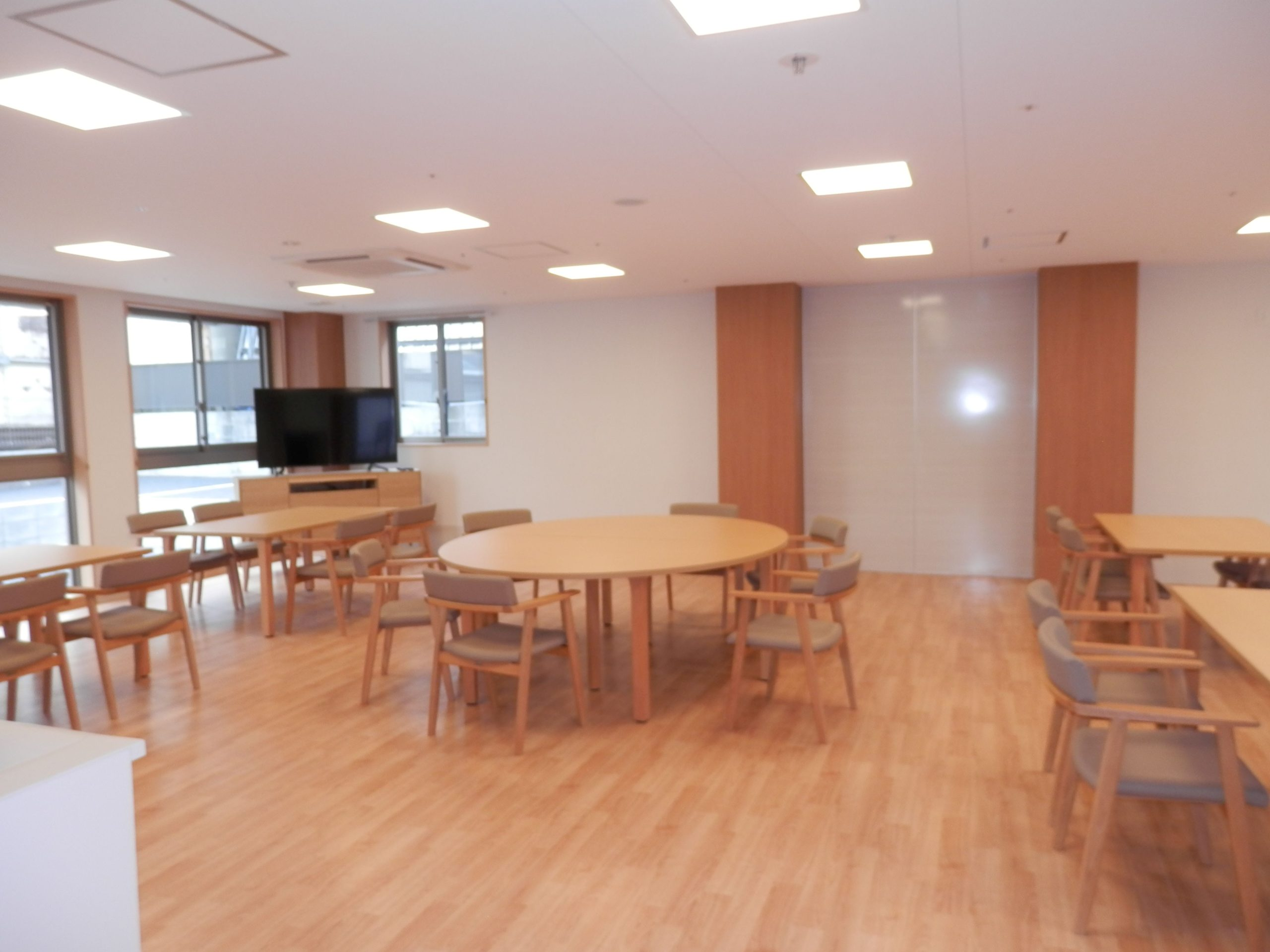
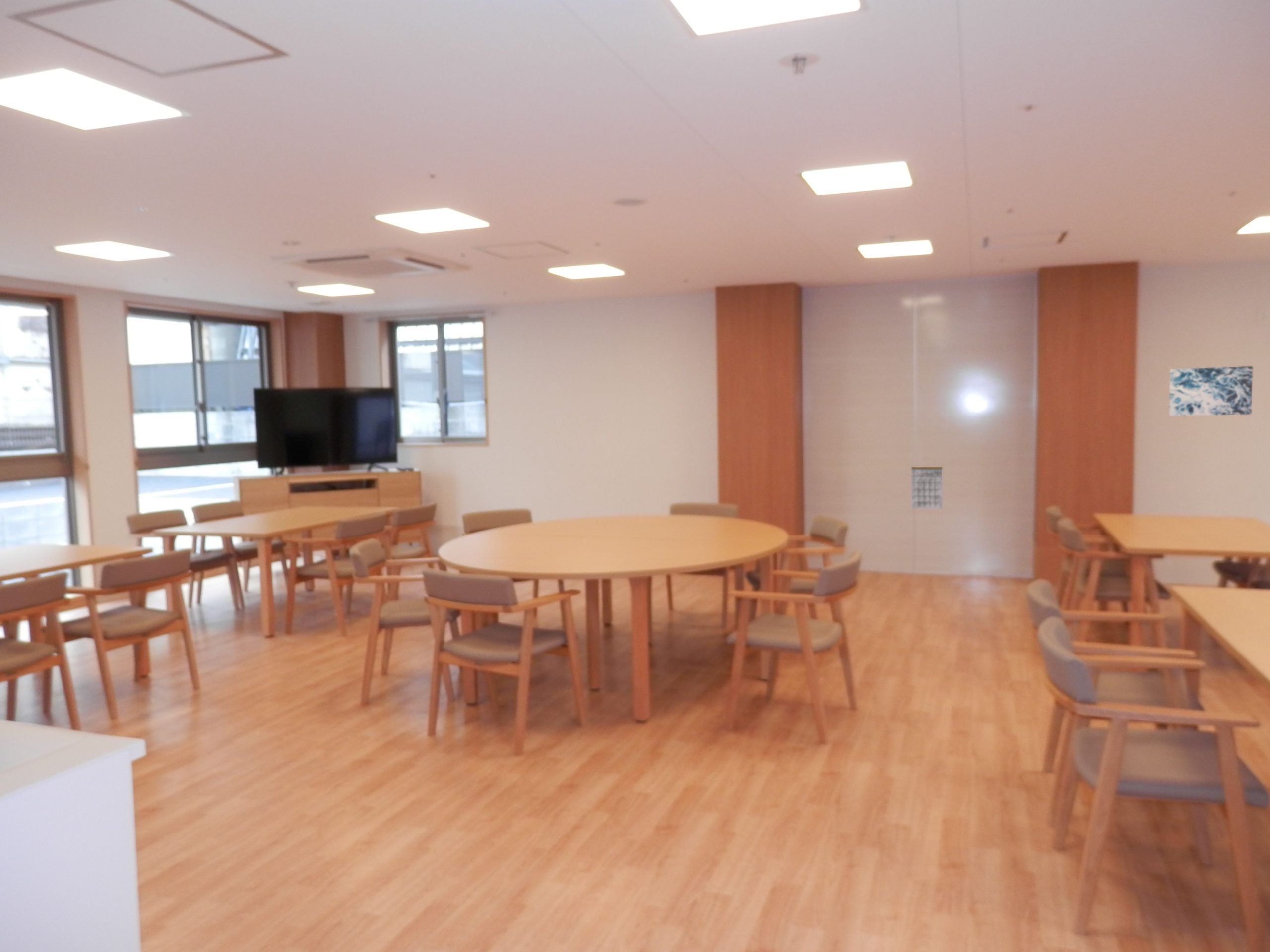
+ wall art [1169,366,1253,416]
+ calendar [911,456,943,509]
